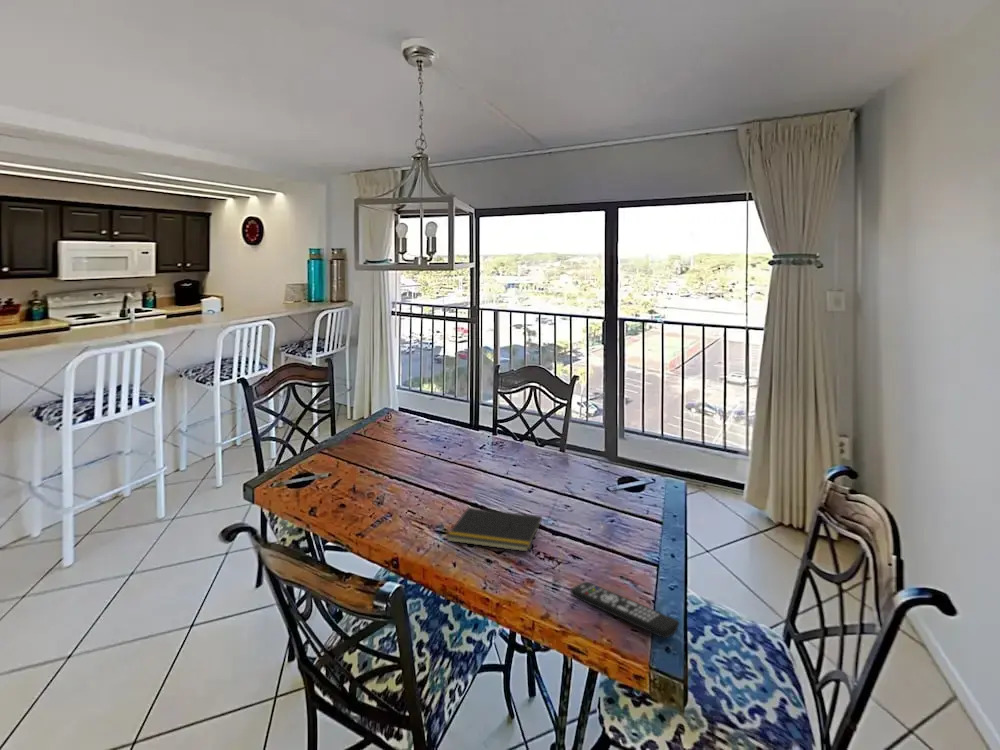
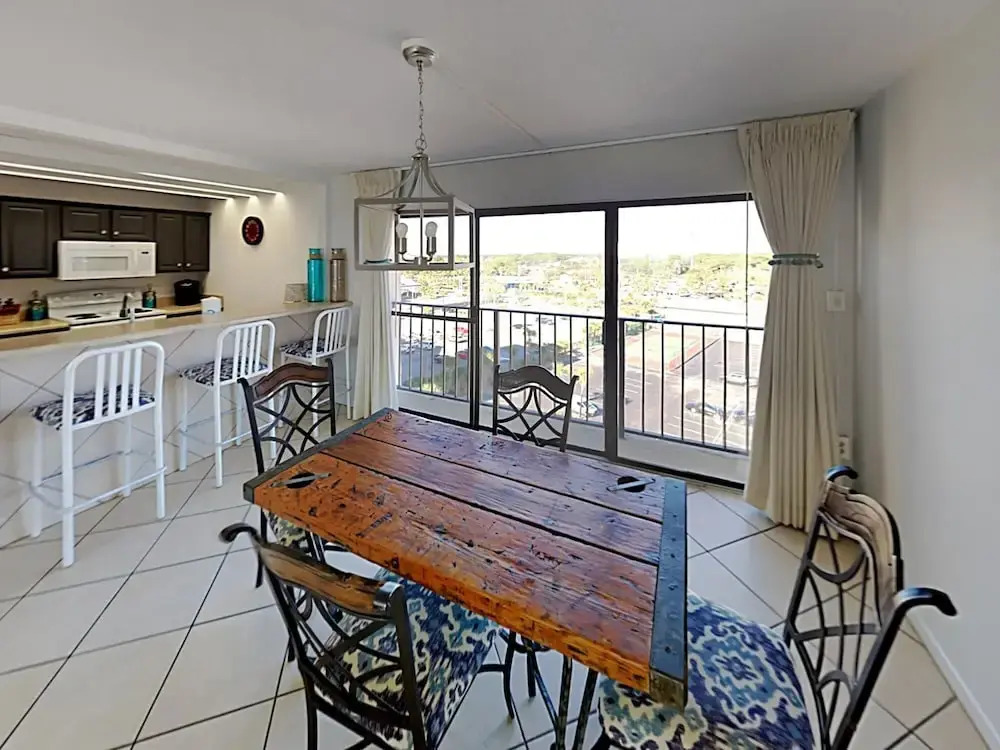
- remote control [570,581,680,639]
- notepad [445,507,543,553]
